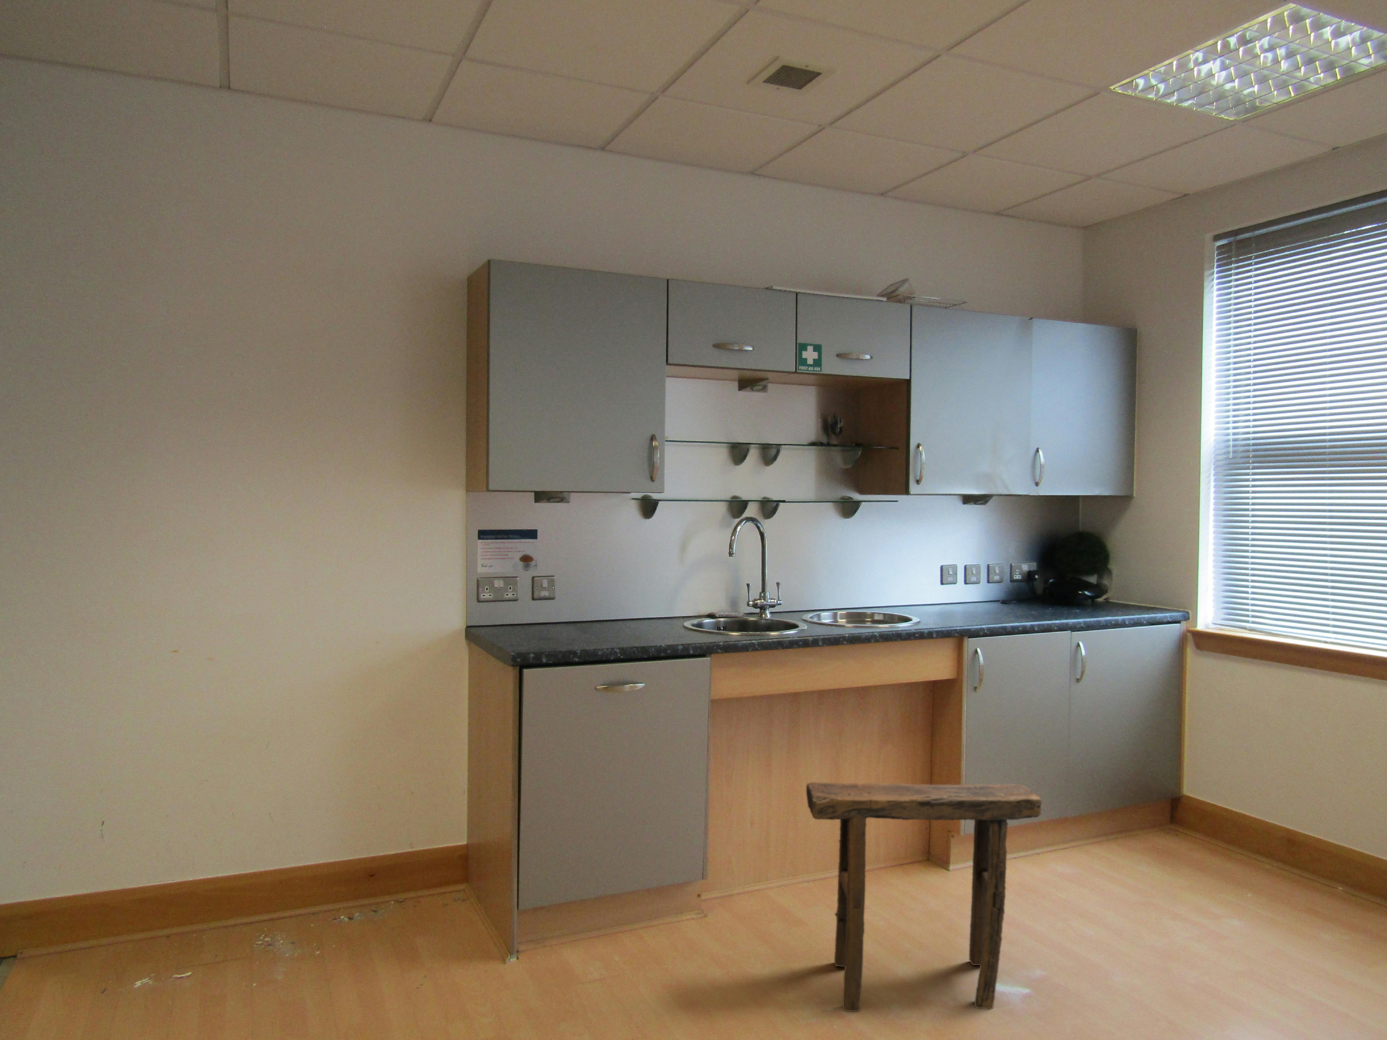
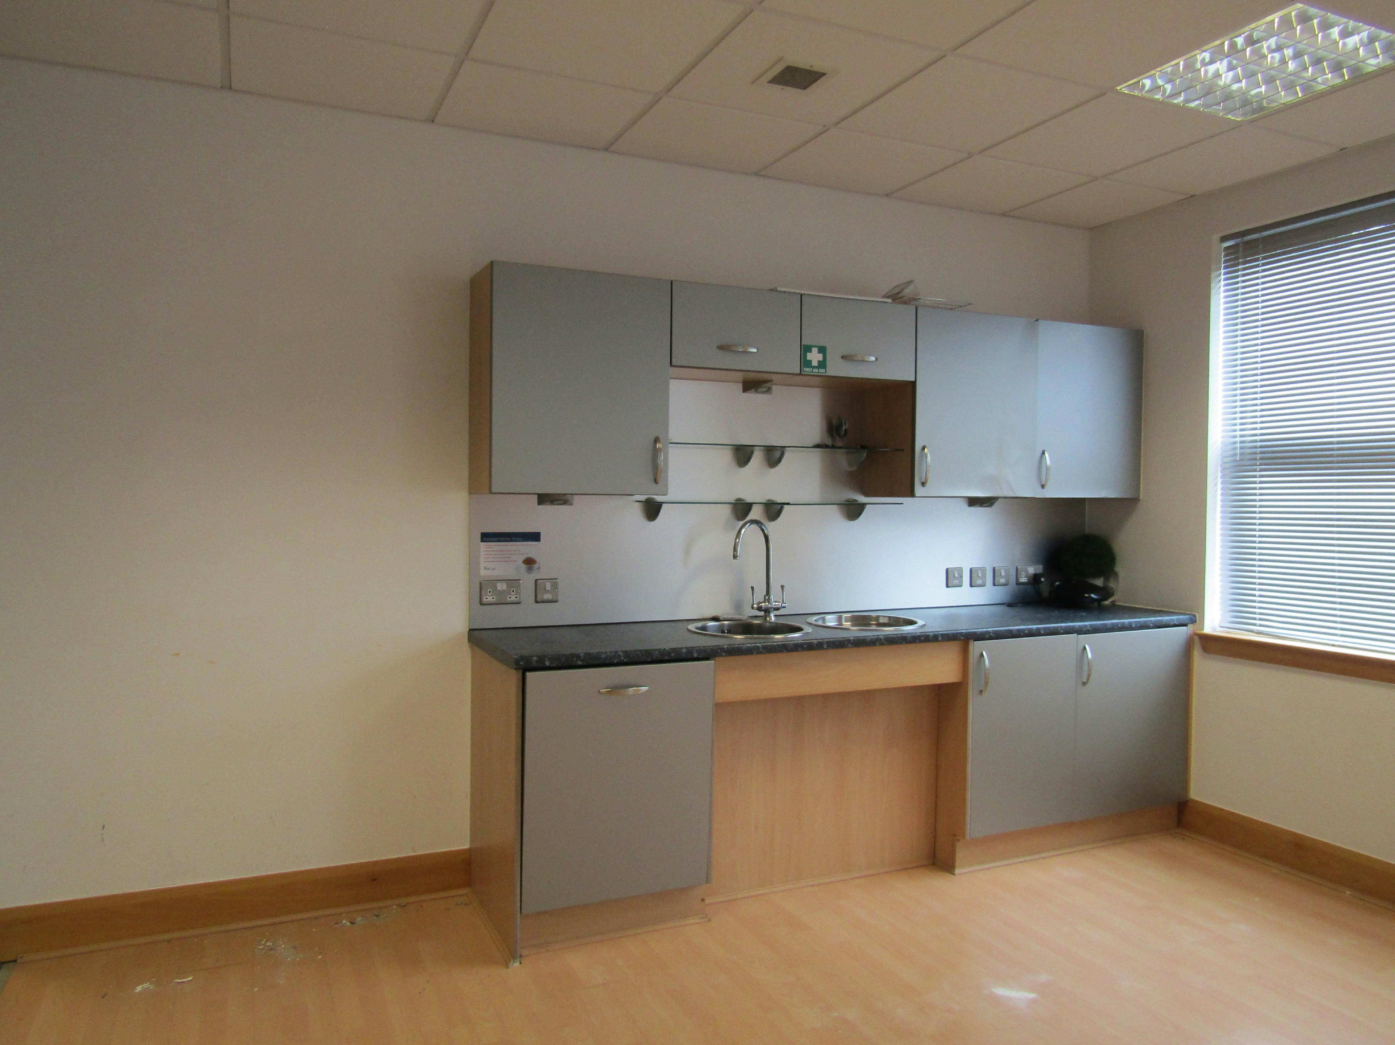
- stool [806,782,1042,1013]
